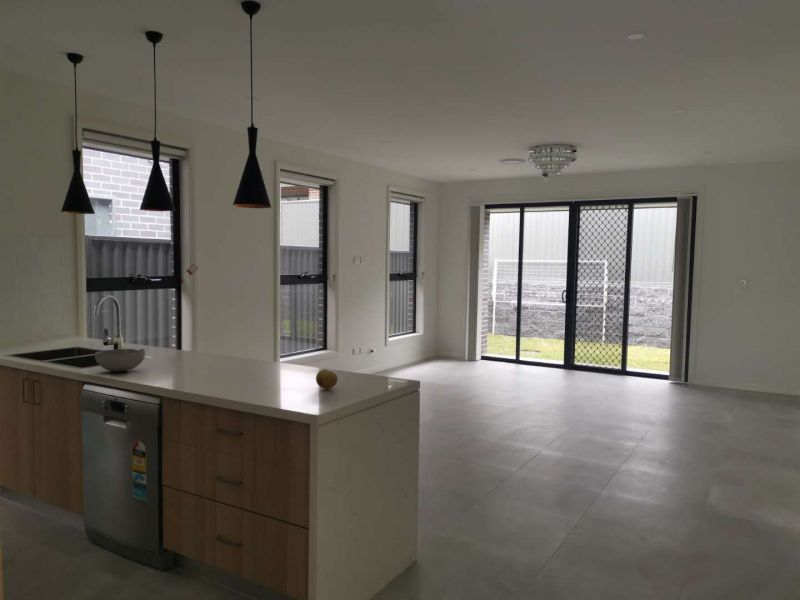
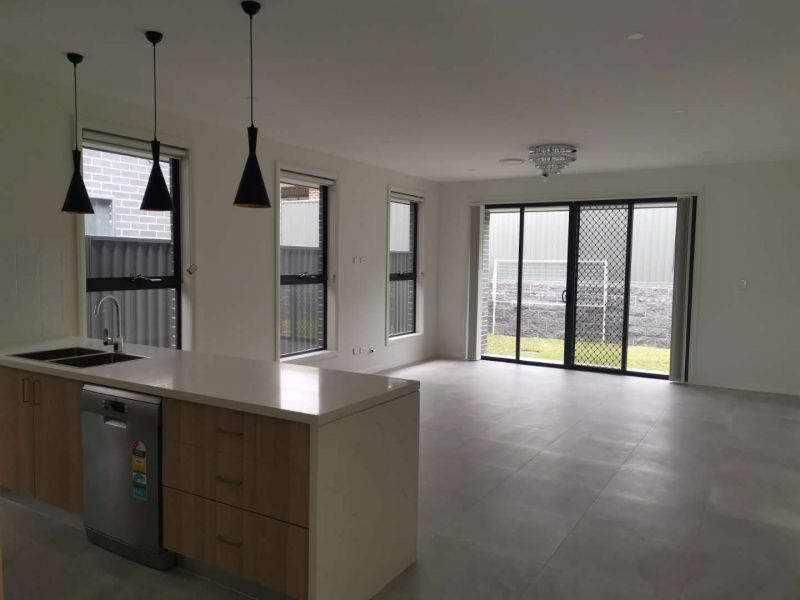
- bowl [94,348,146,373]
- fruit [315,368,339,390]
